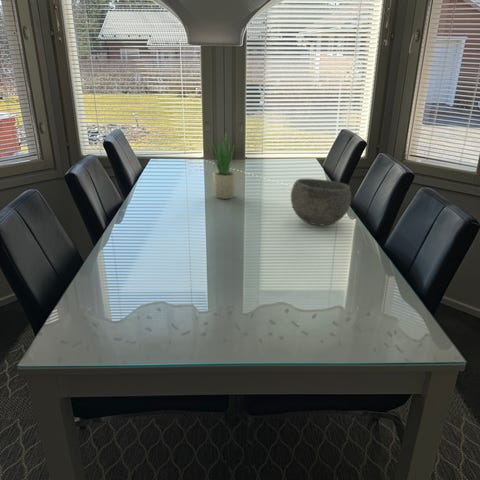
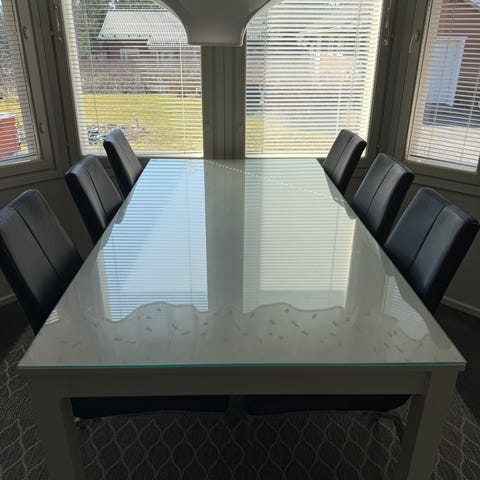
- potted plant [207,130,237,200]
- bowl [290,178,352,226]
